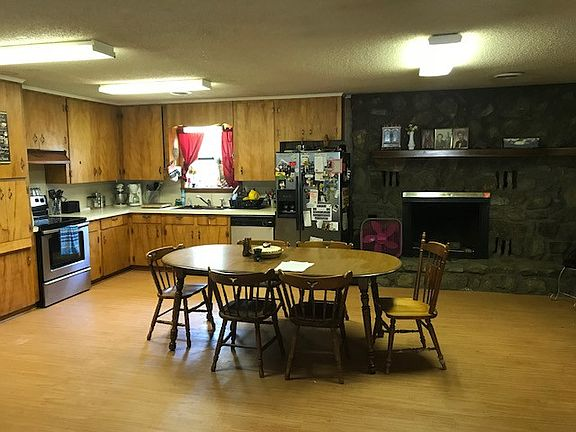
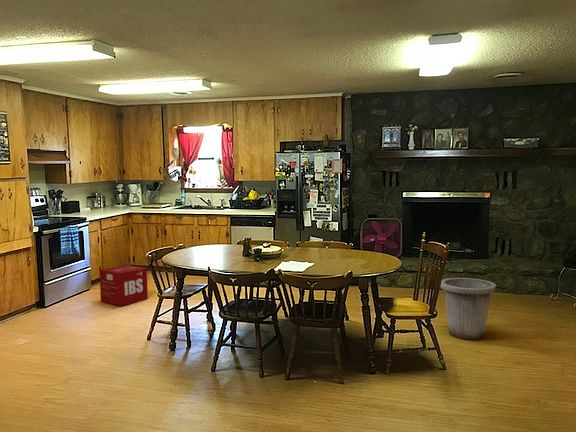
+ trash can [439,277,497,341]
+ product box [99,264,149,307]
